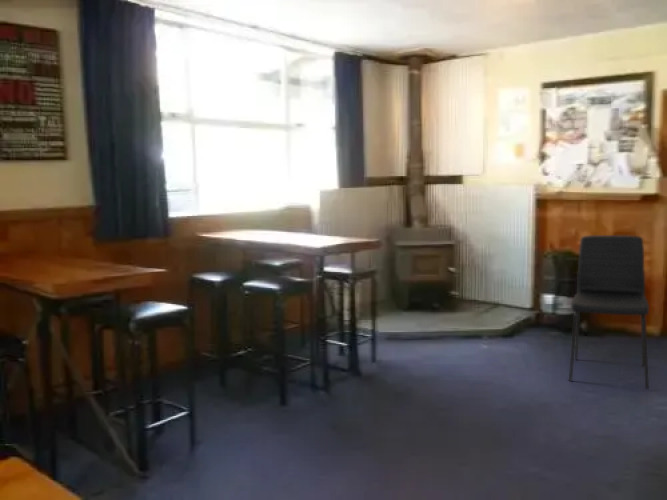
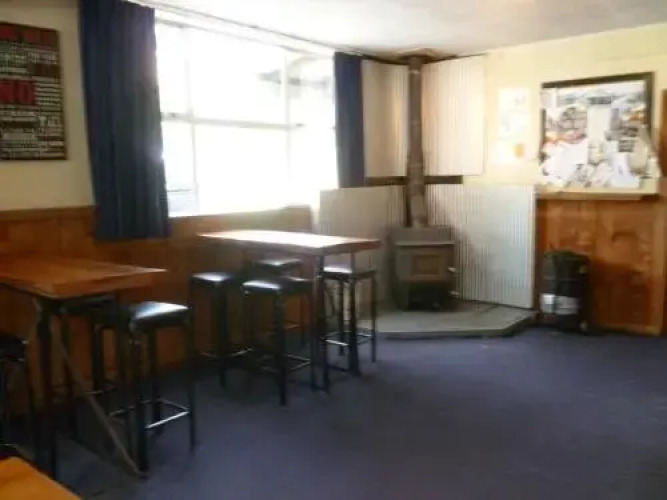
- chair [568,234,650,390]
